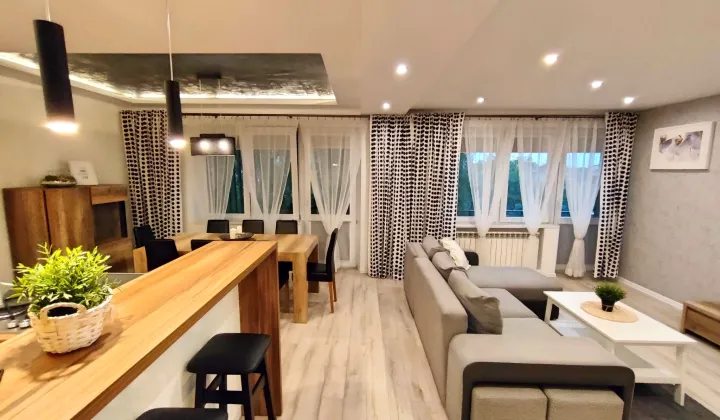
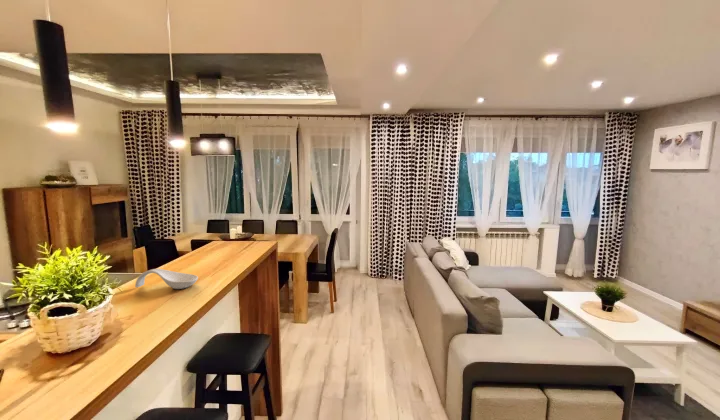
+ spoon rest [134,268,199,290]
